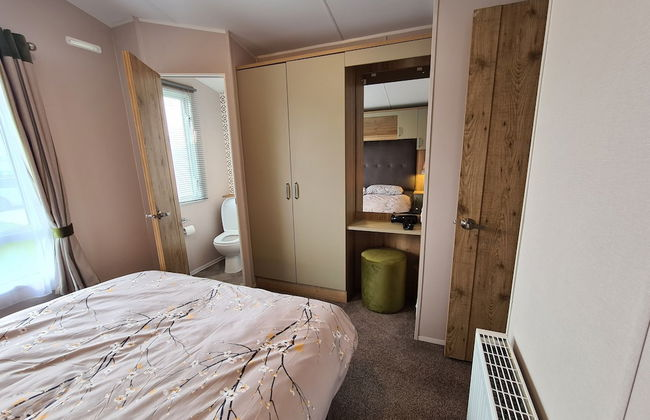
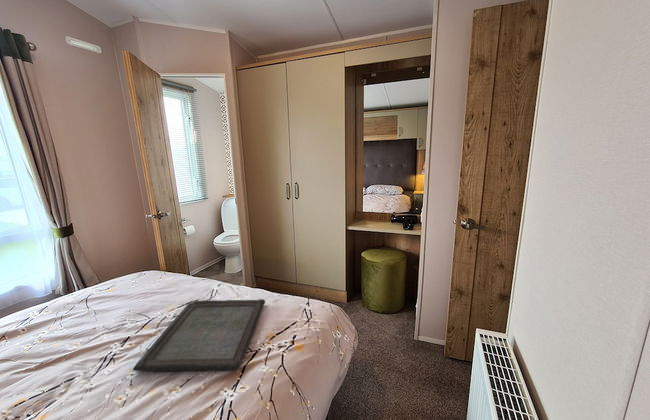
+ serving tray [132,298,266,372]
